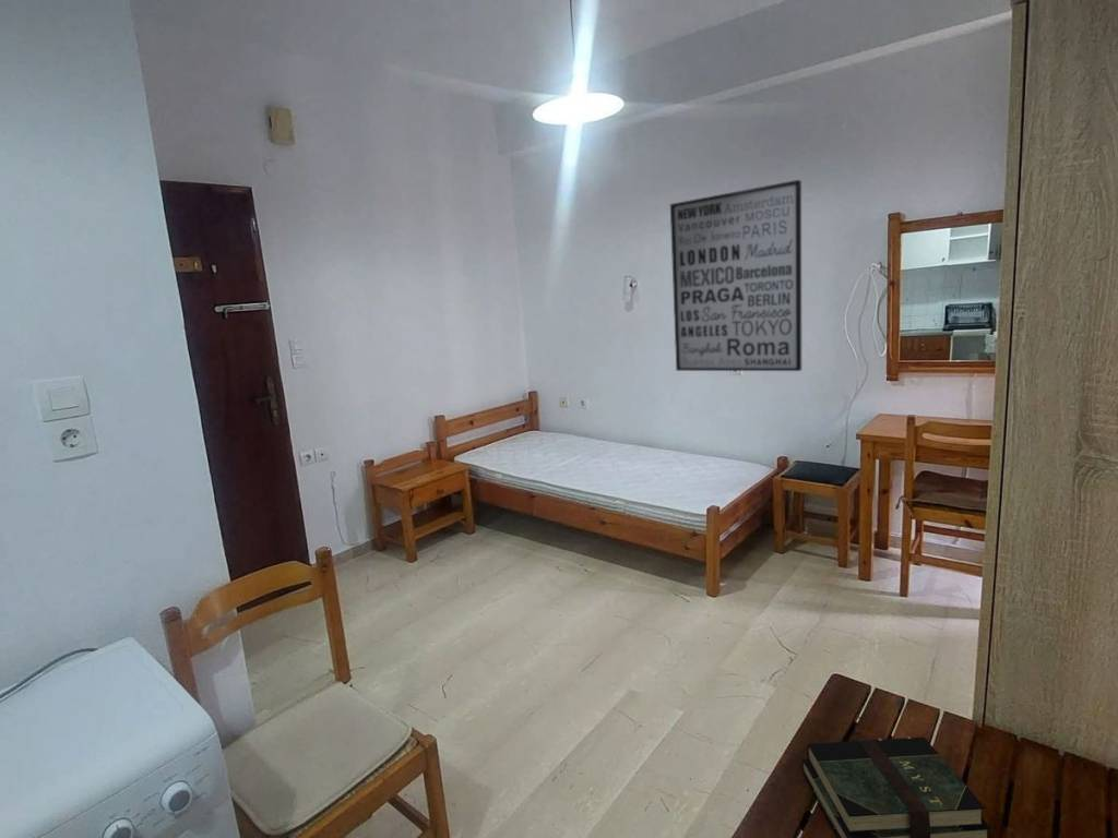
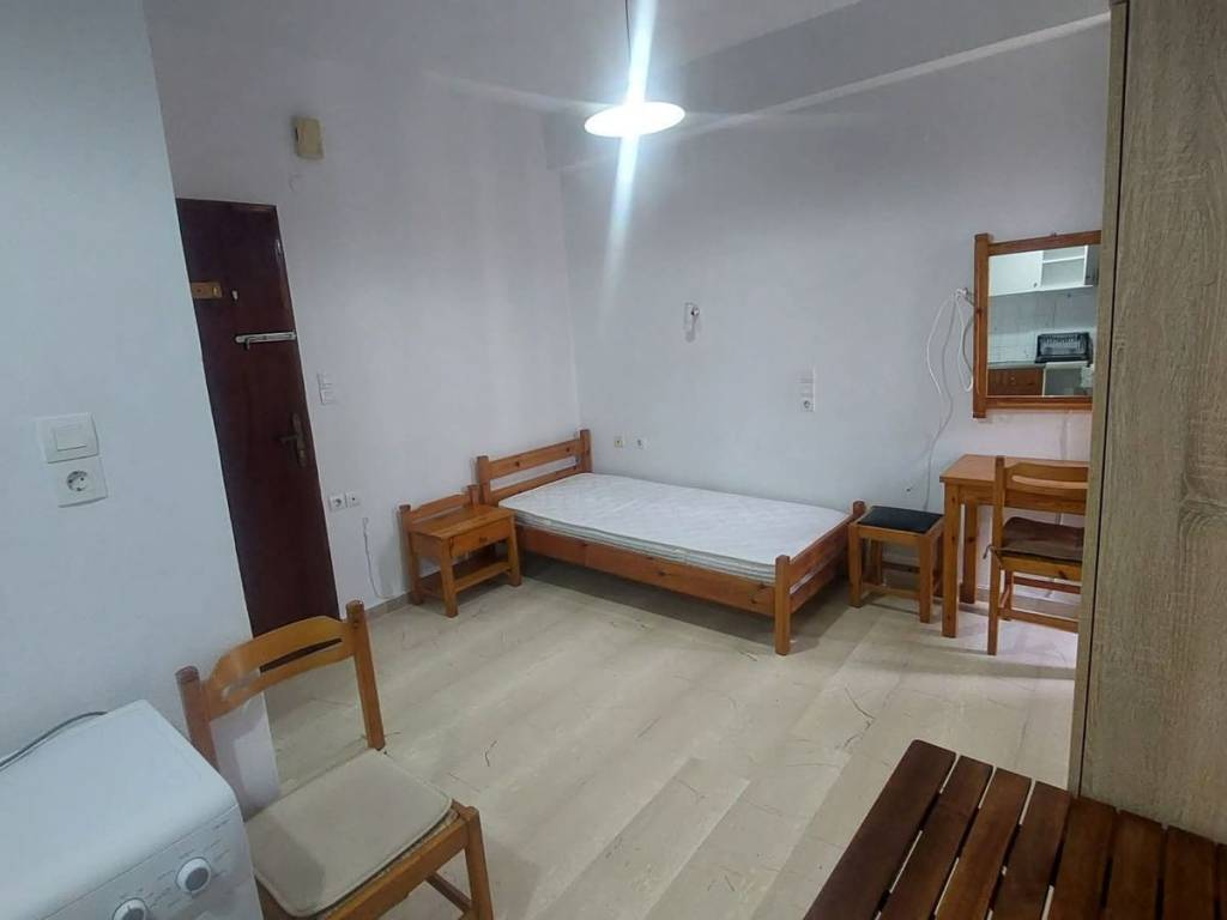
- wall art [669,179,802,372]
- book [800,735,992,838]
